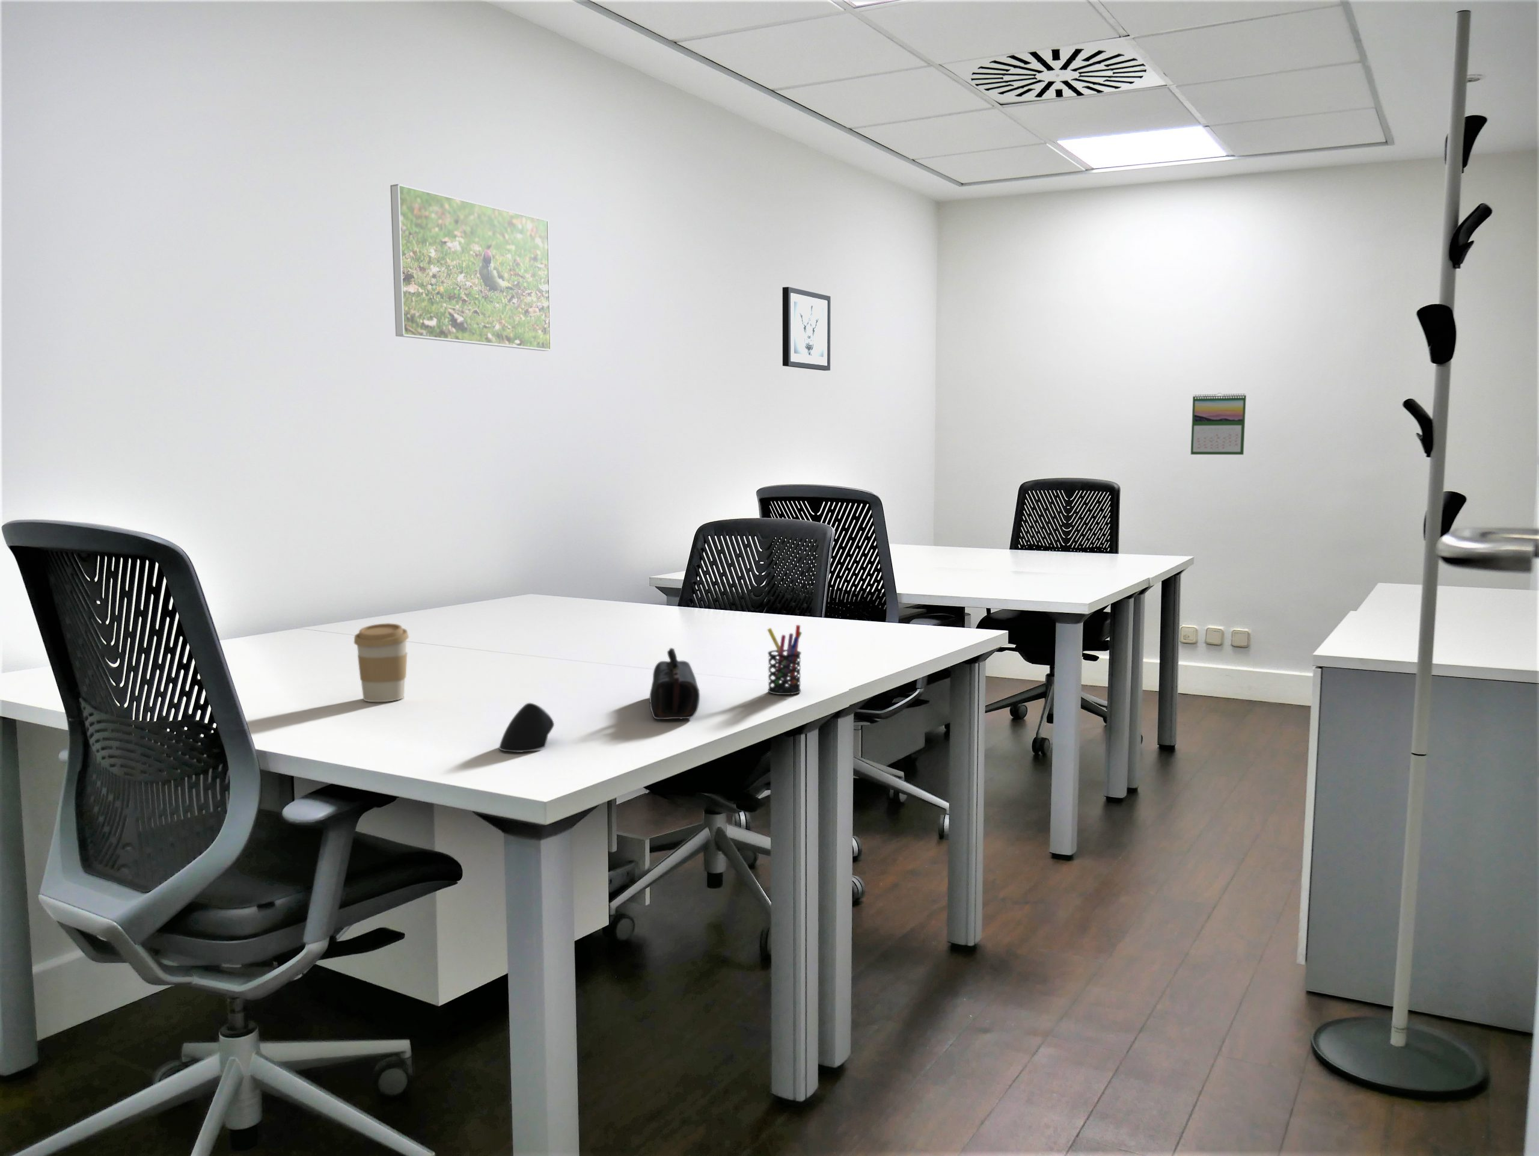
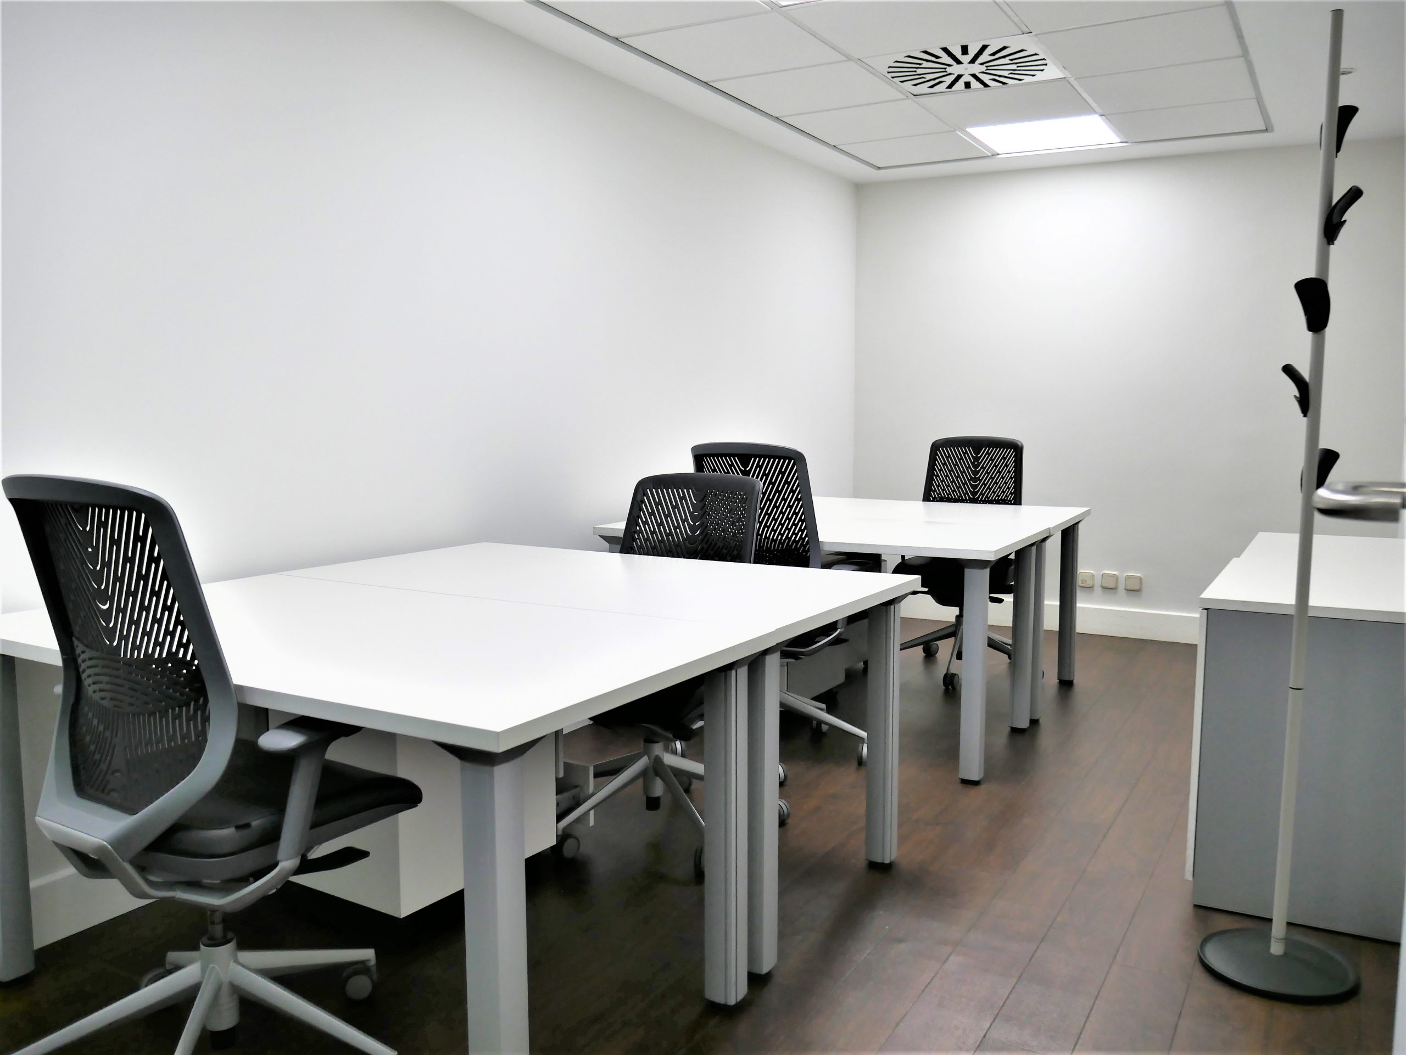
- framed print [390,183,552,352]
- coffee cup [353,623,409,703]
- wall art [782,287,831,372]
- pencil case [648,647,700,720]
- pen holder [767,624,802,696]
- computer mouse [499,703,555,753]
- calendar [1191,392,1246,455]
